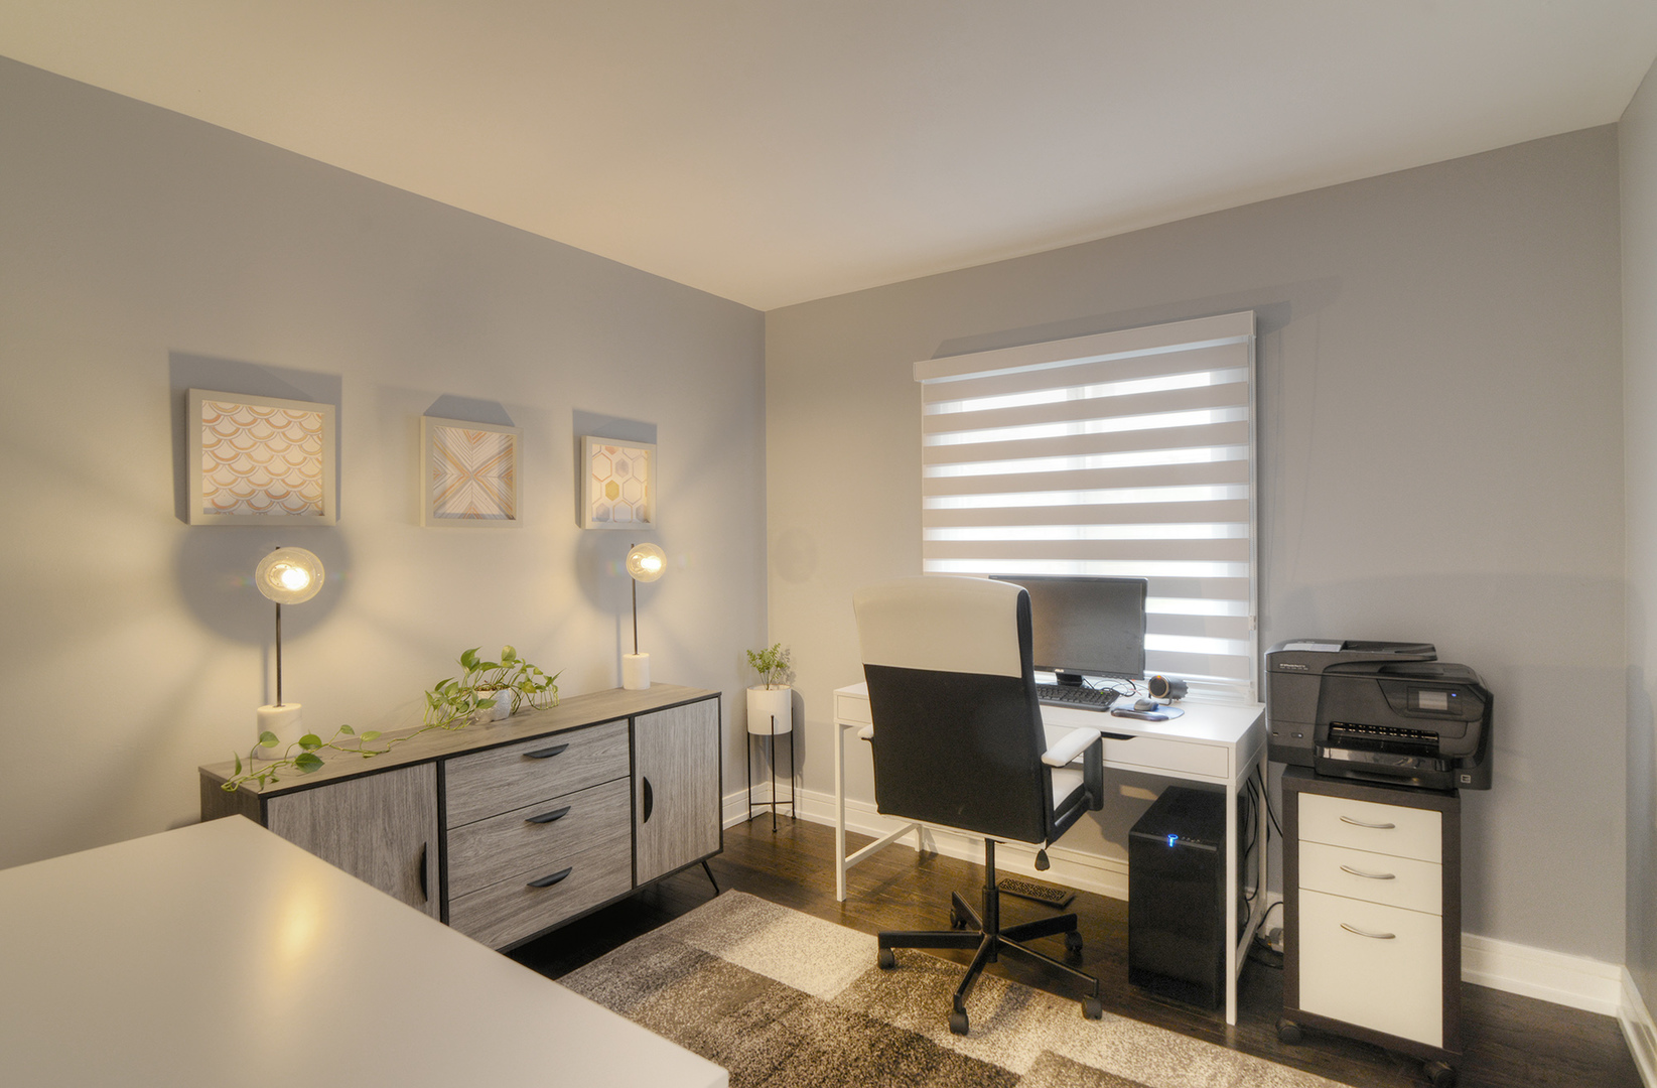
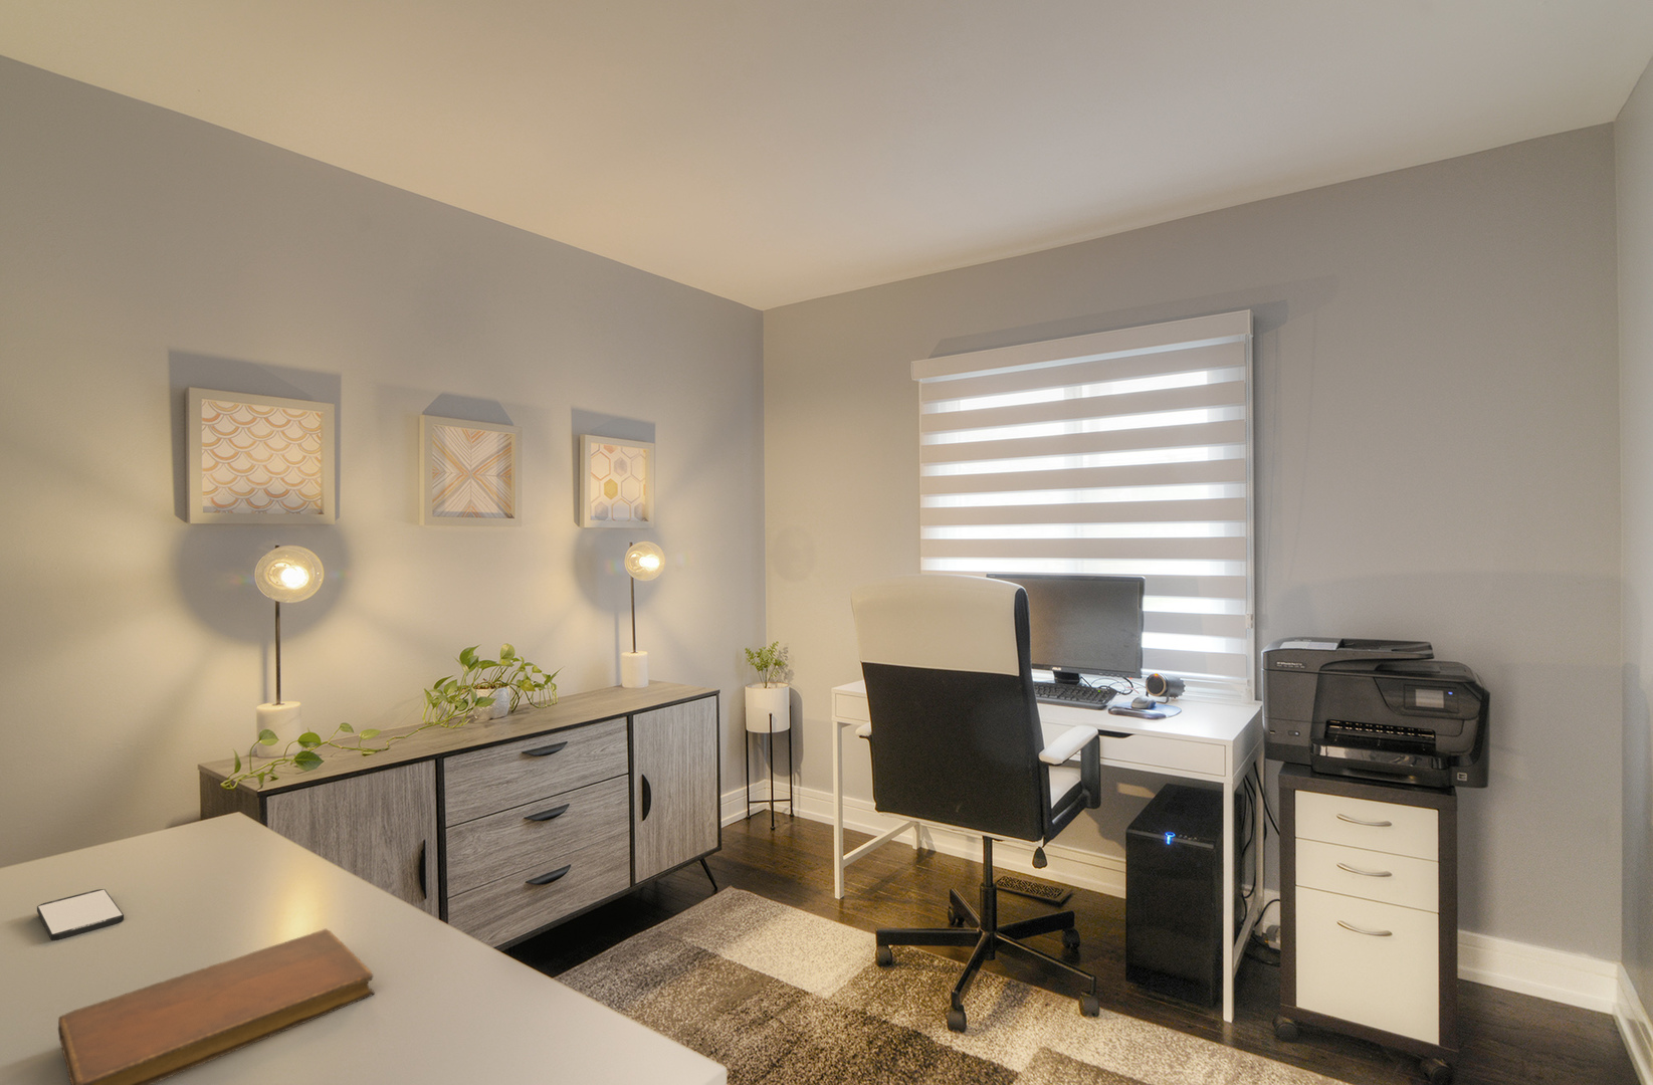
+ smartphone [36,888,125,941]
+ notebook [57,929,375,1085]
